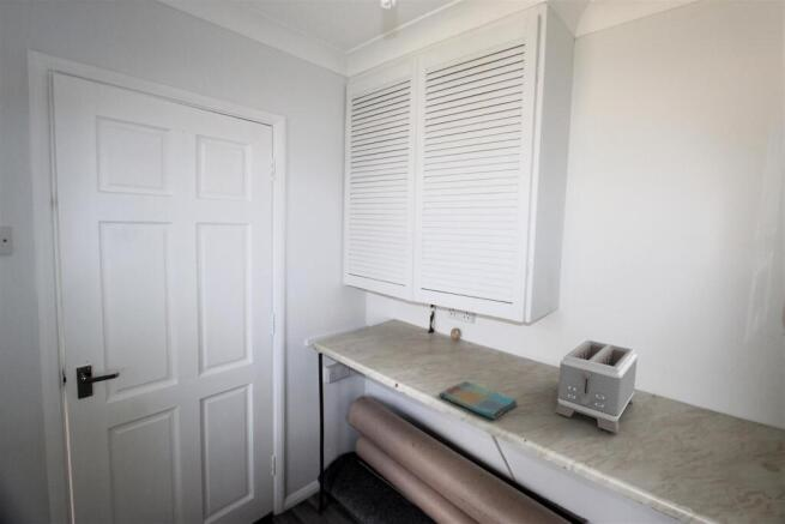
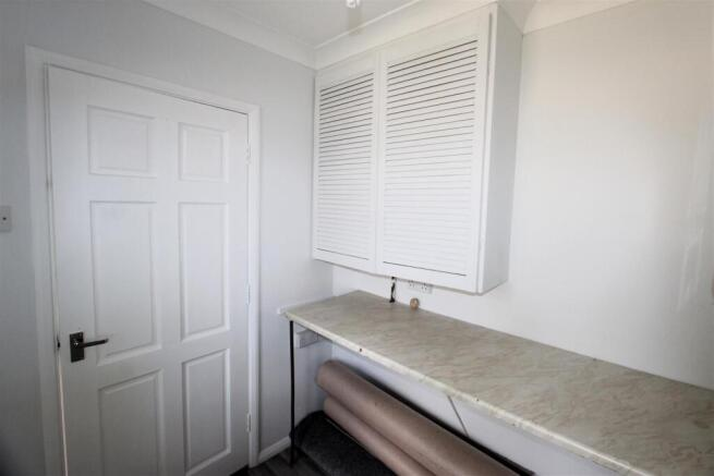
- toaster [554,338,639,434]
- dish towel [439,380,518,420]
